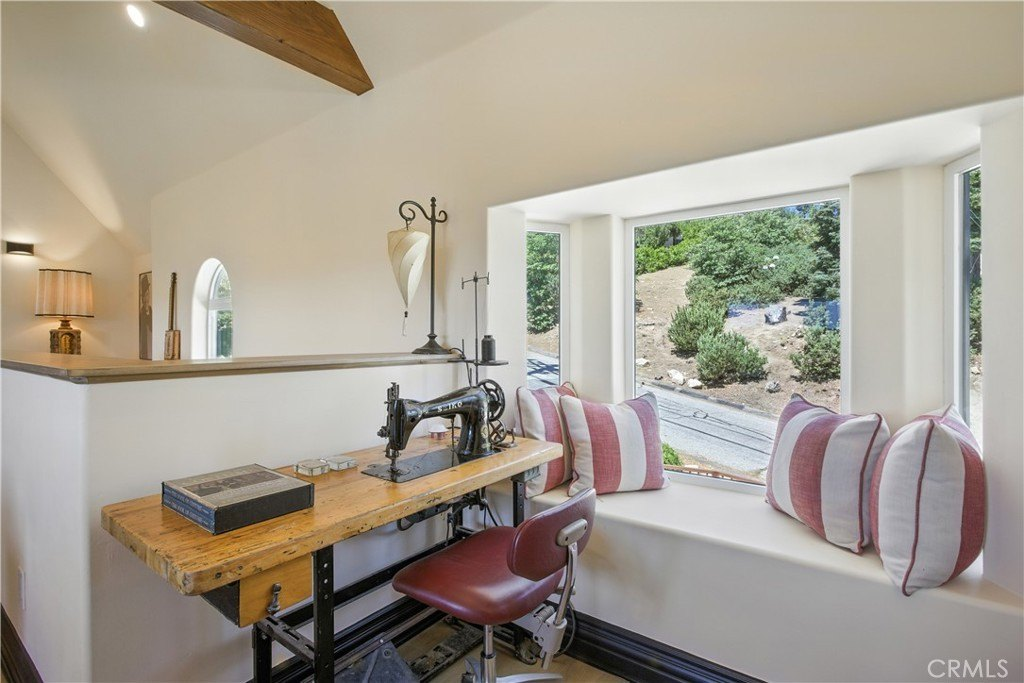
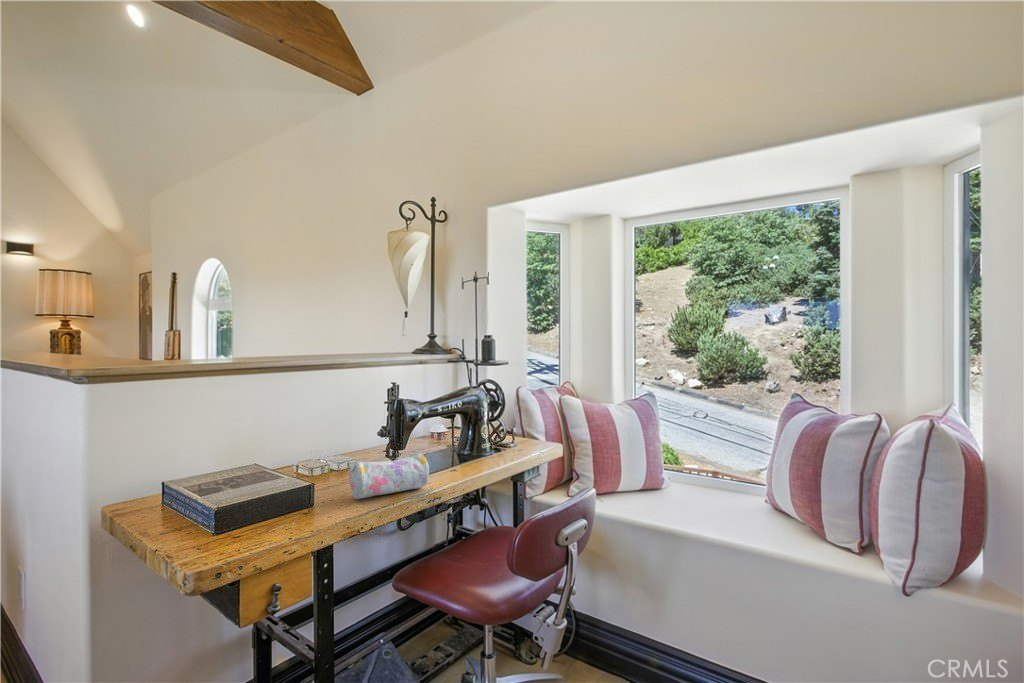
+ pencil case [348,452,430,500]
